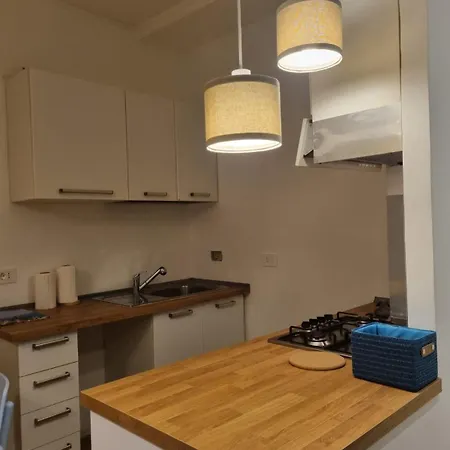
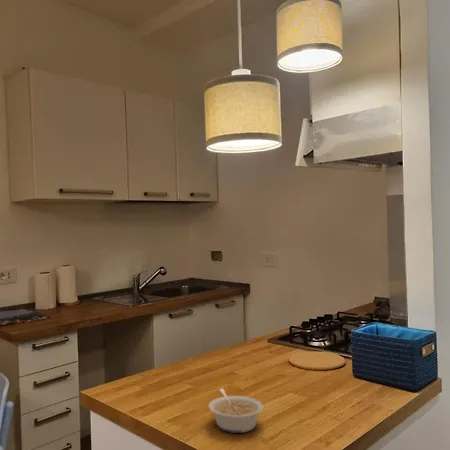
+ legume [207,387,264,434]
